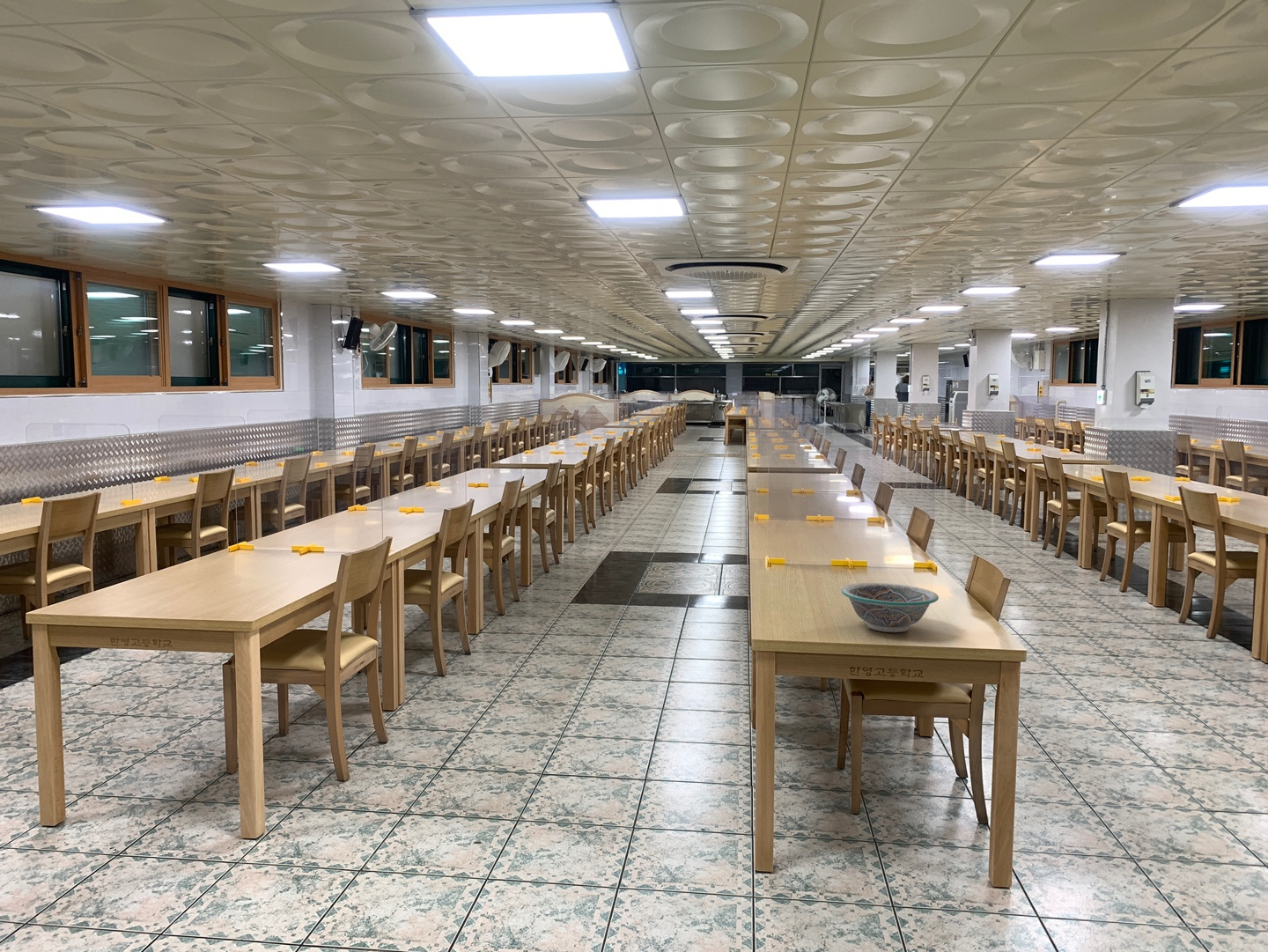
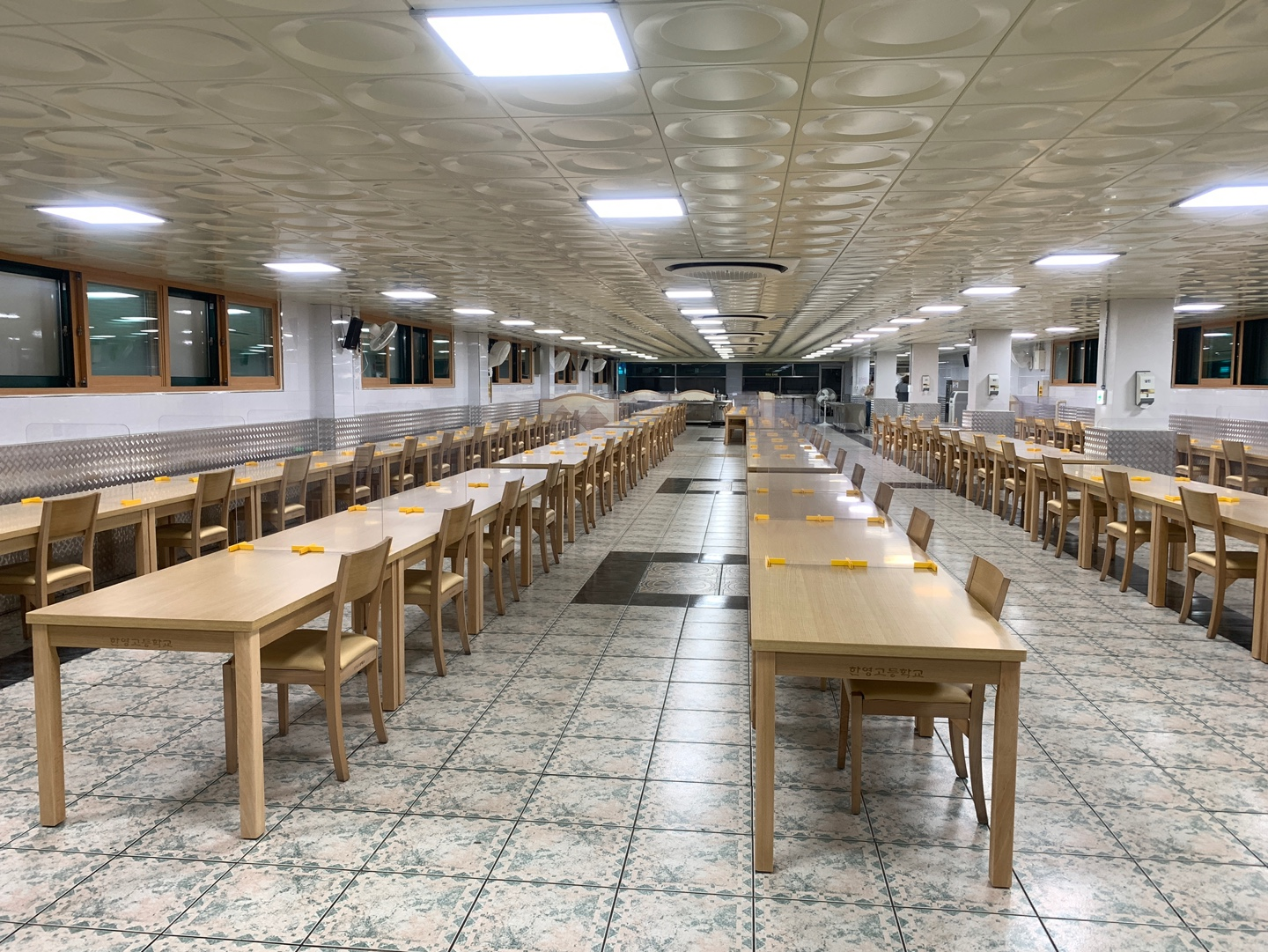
- bowl [841,582,940,633]
